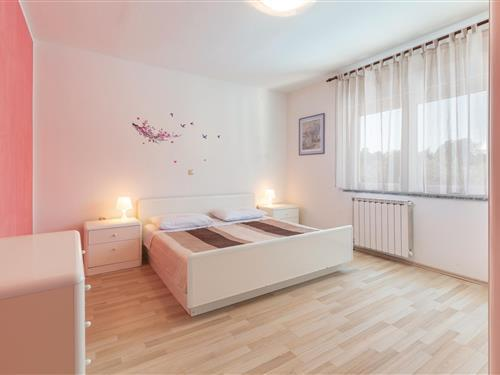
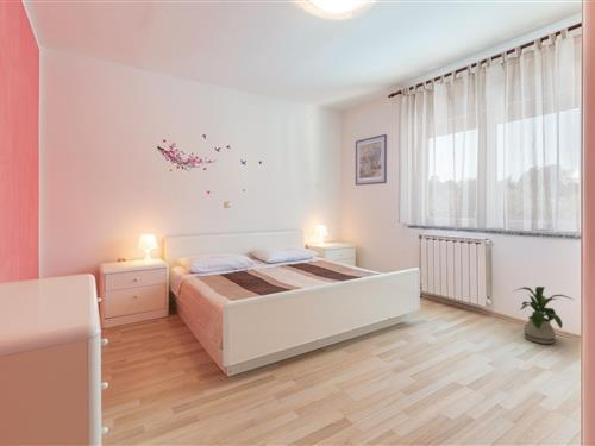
+ house plant [513,285,575,345]
